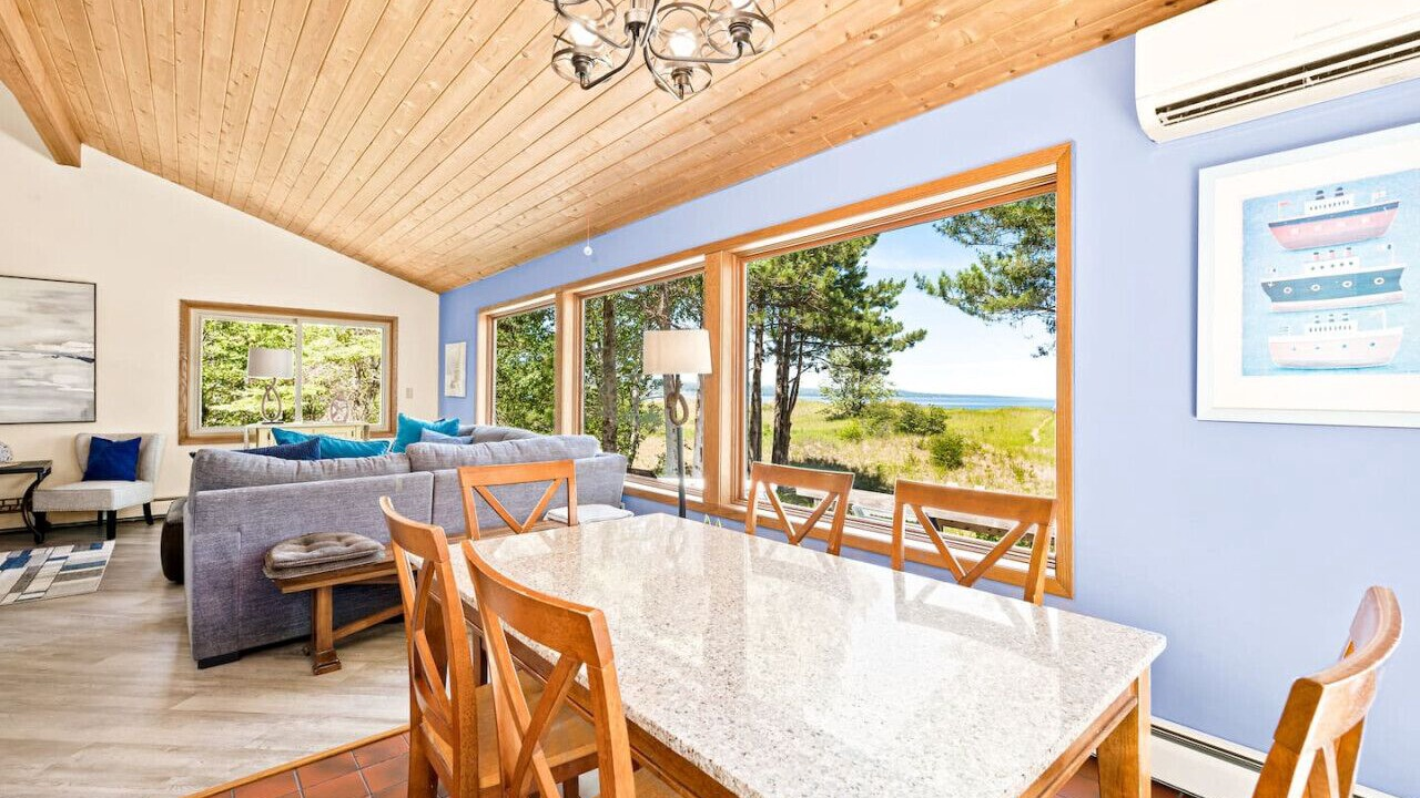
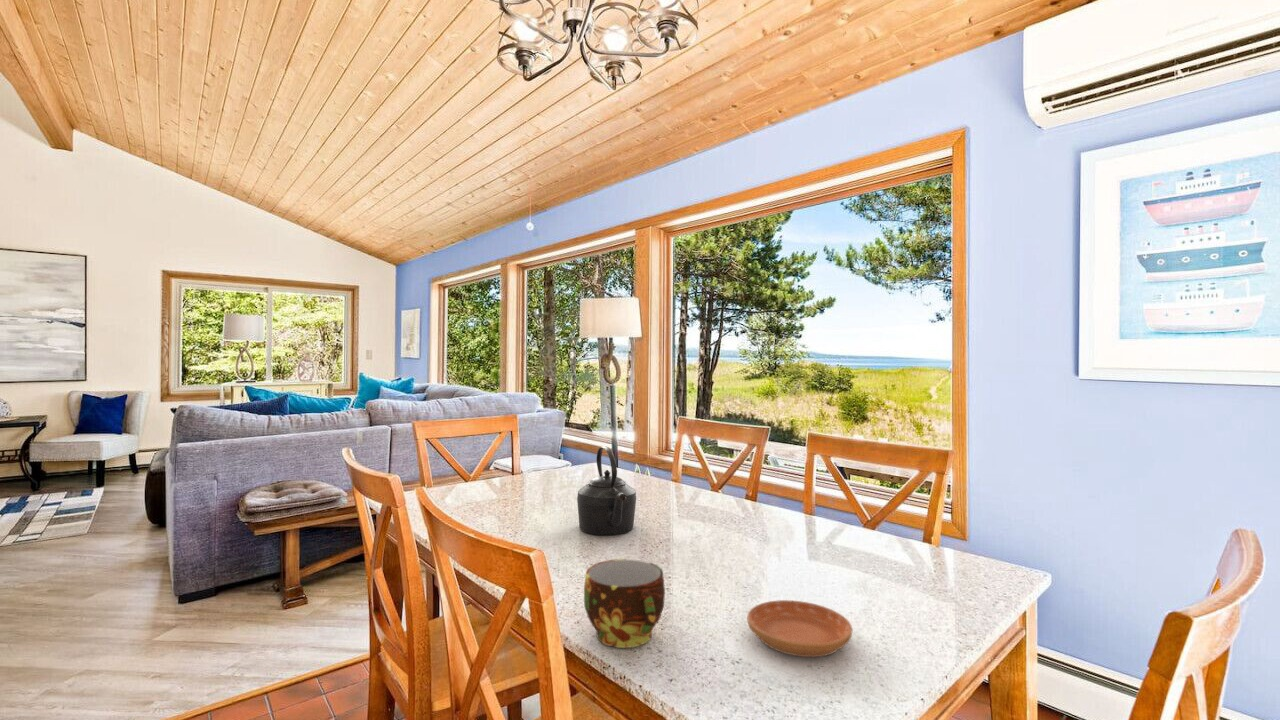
+ cup [583,558,666,649]
+ saucer [746,599,853,658]
+ kettle [576,445,637,536]
